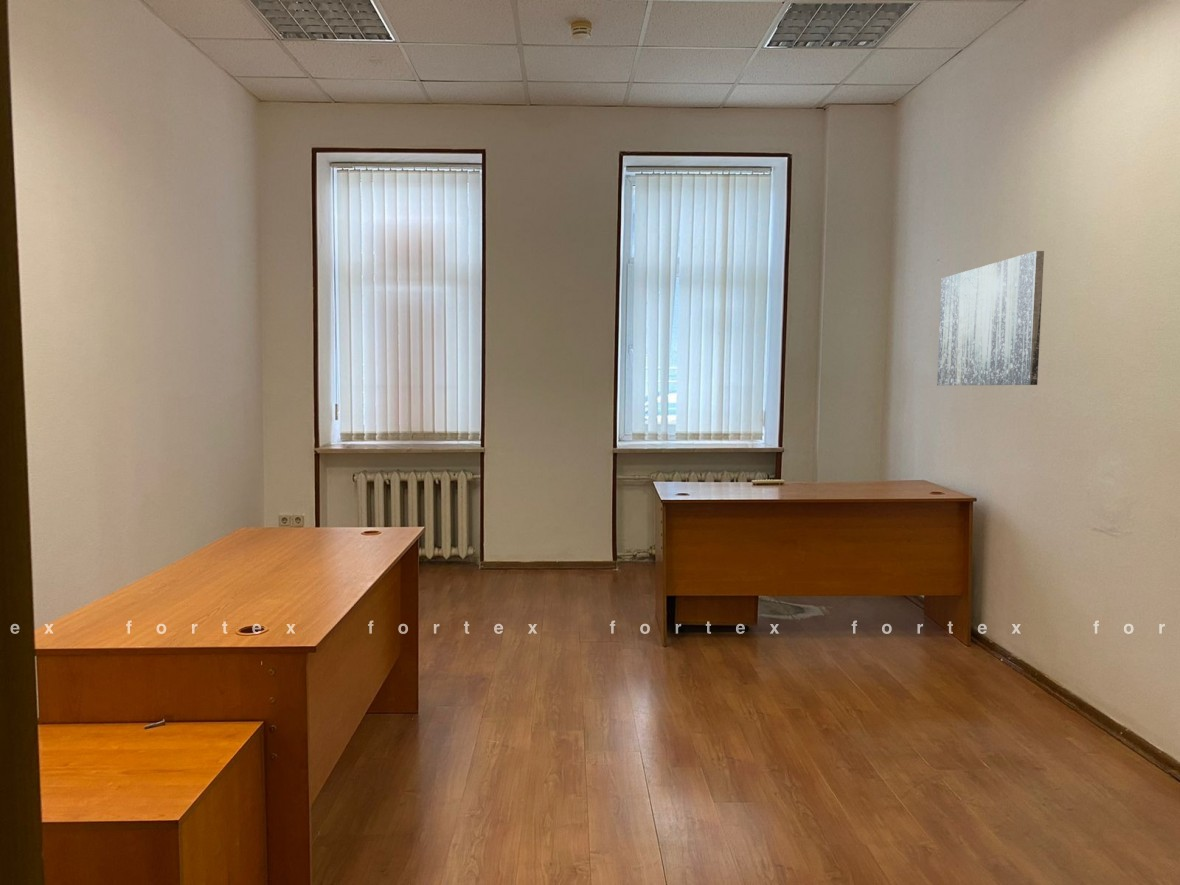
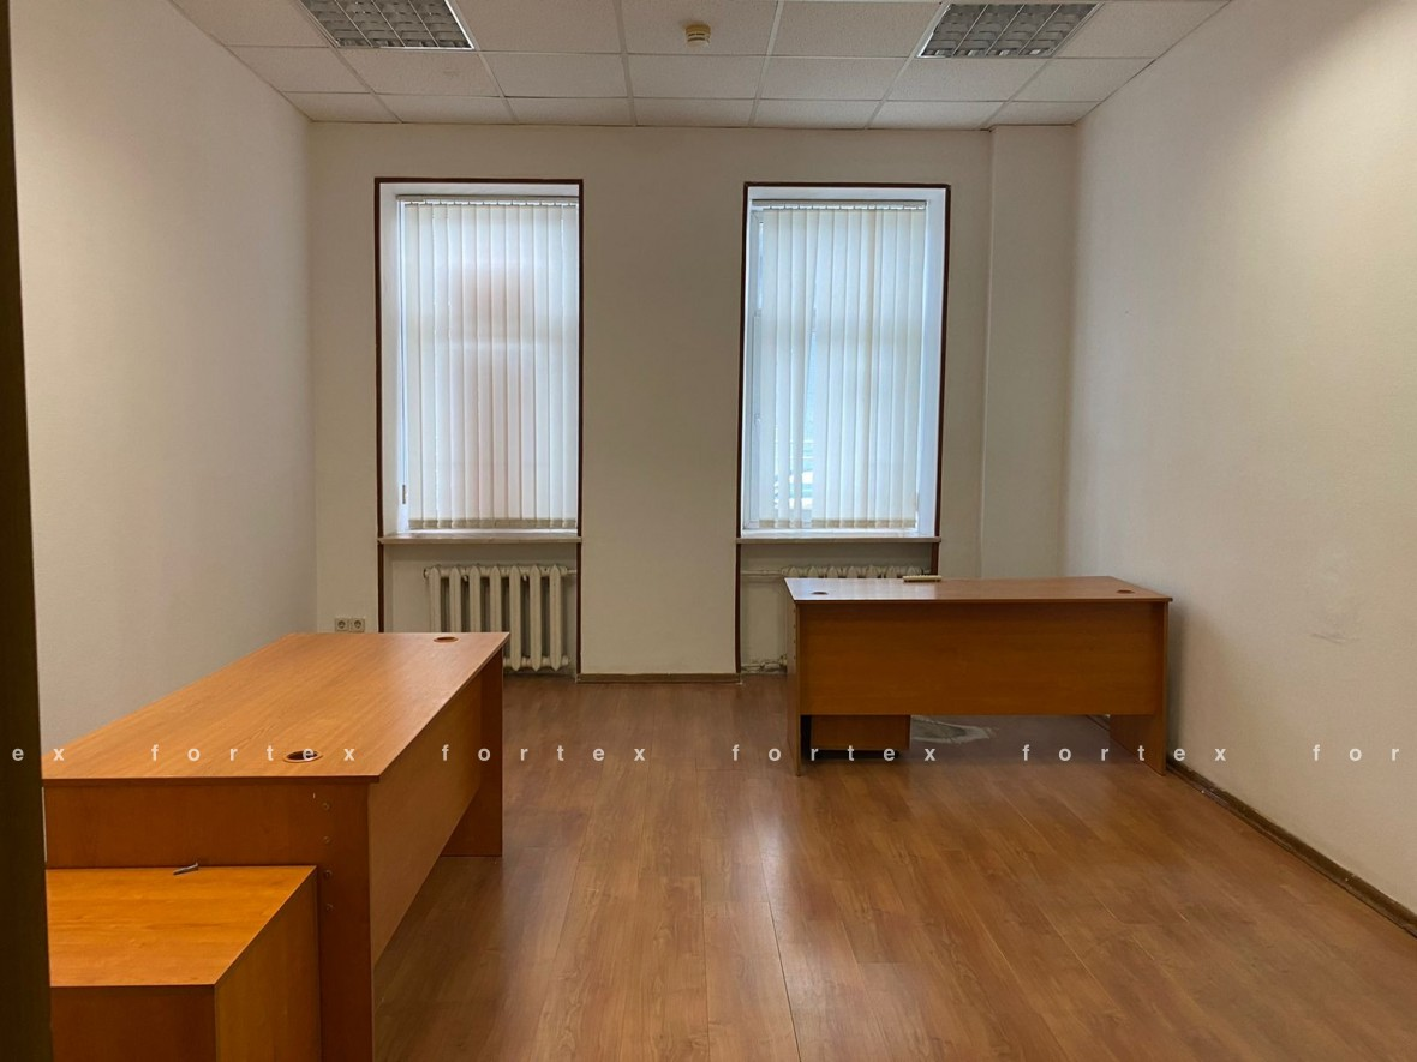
- wall art [936,250,1045,386]
